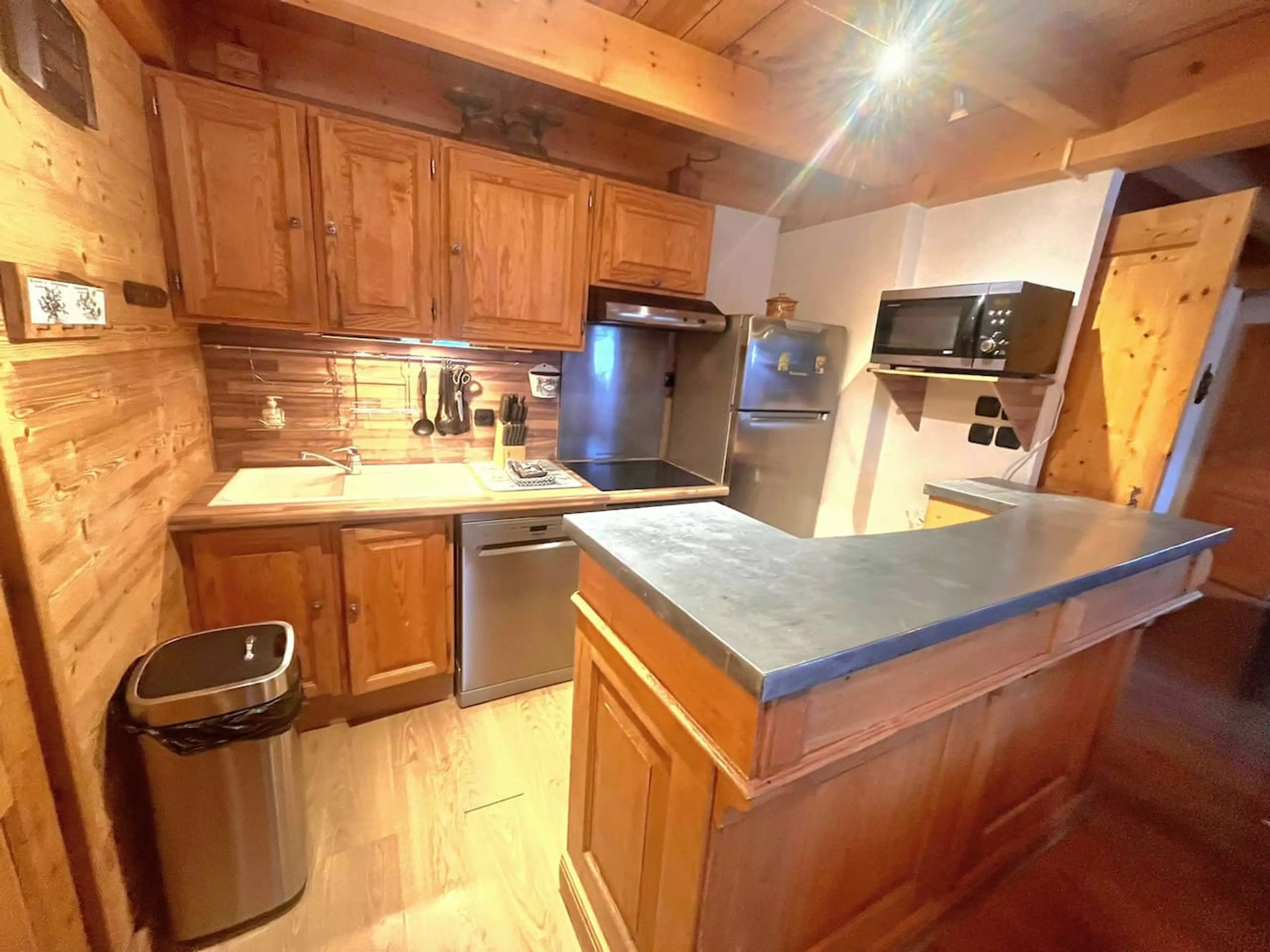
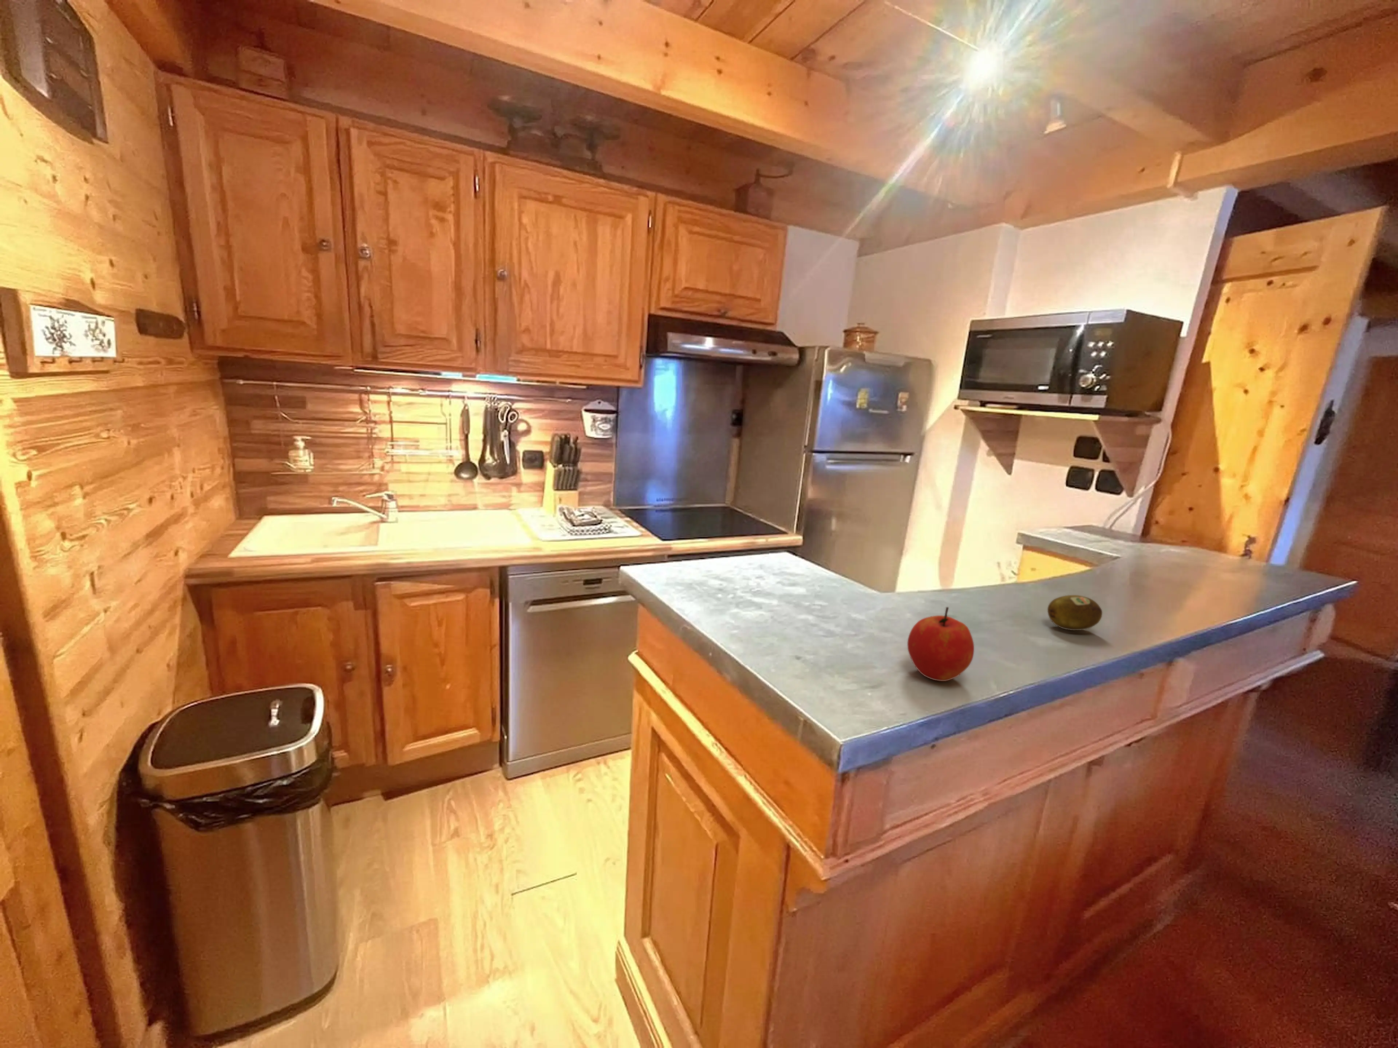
+ apple [907,607,974,681]
+ fruit [1047,594,1103,631]
